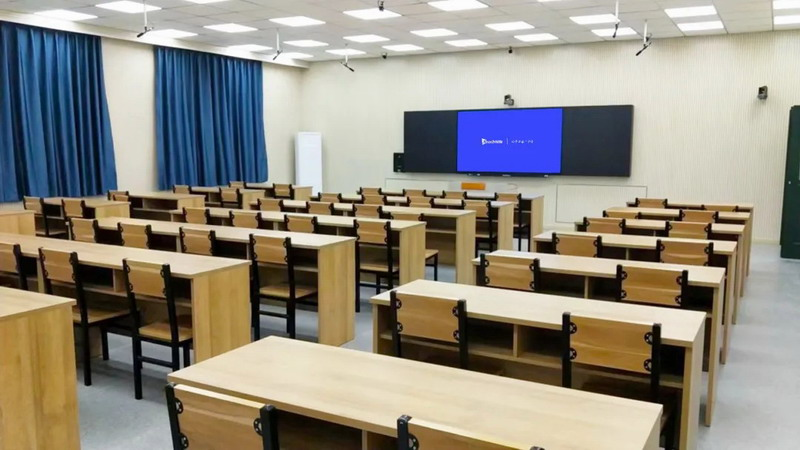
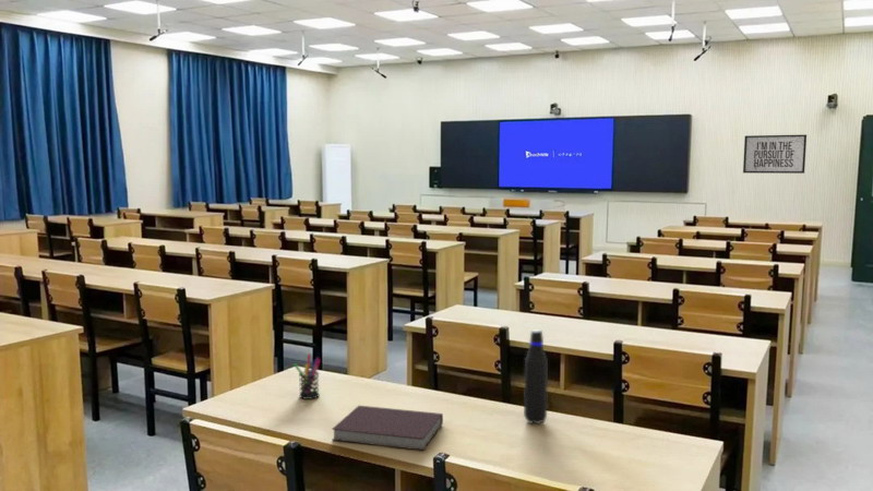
+ mirror [742,133,808,175]
+ water bottle [523,328,549,426]
+ pen holder [292,354,322,400]
+ notebook [331,405,444,452]
